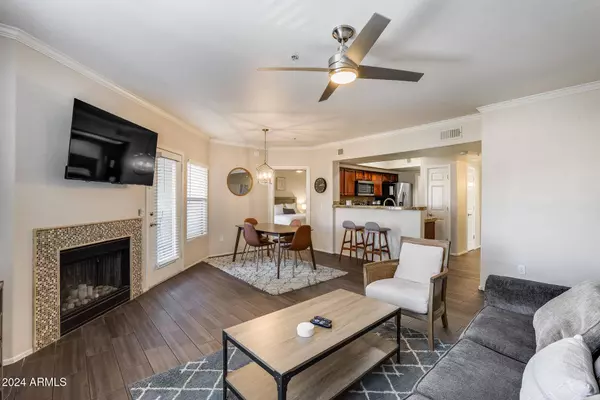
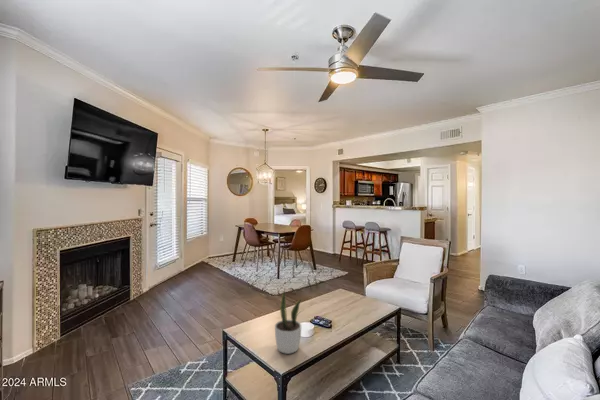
+ potted plant [274,288,304,355]
